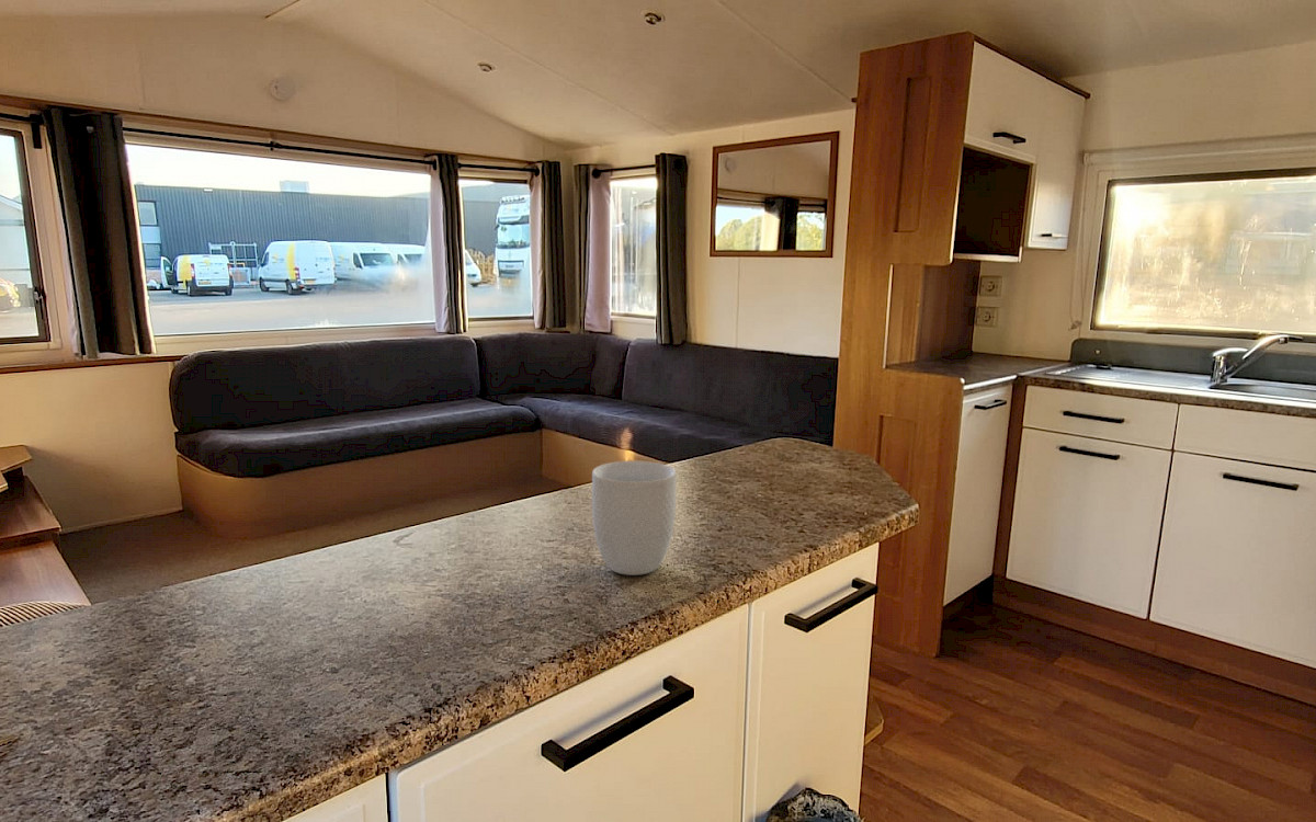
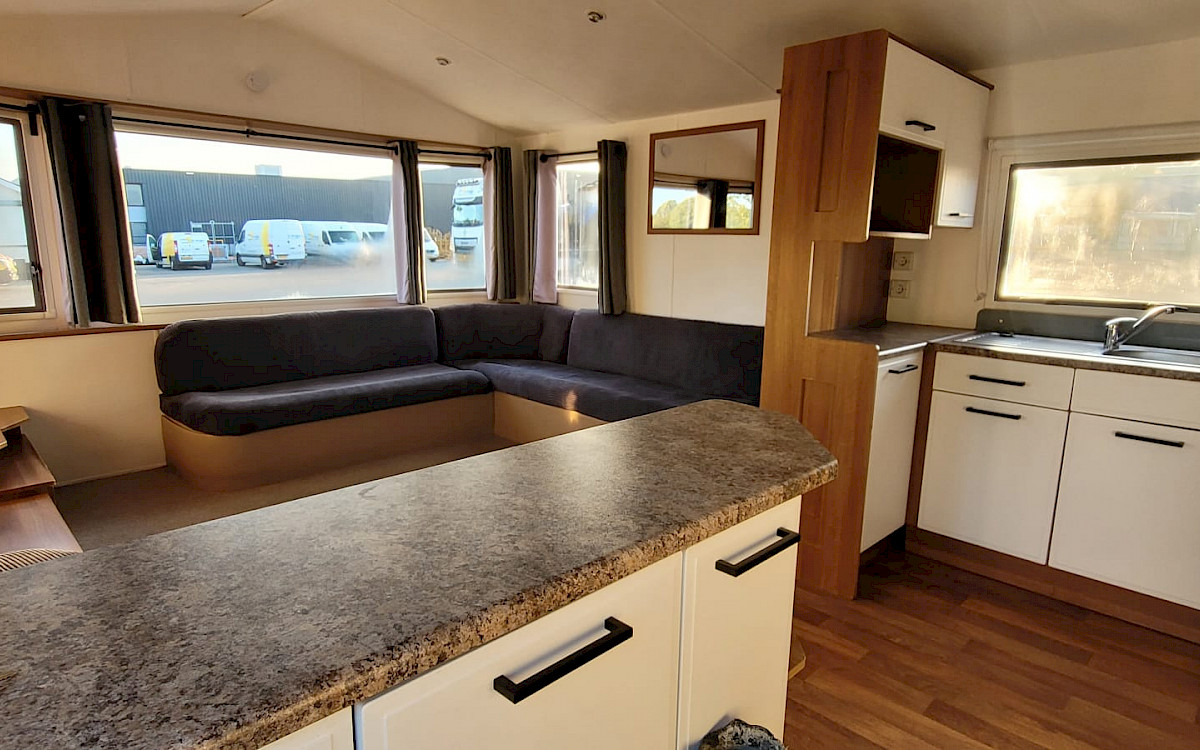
- mug [591,459,678,576]
